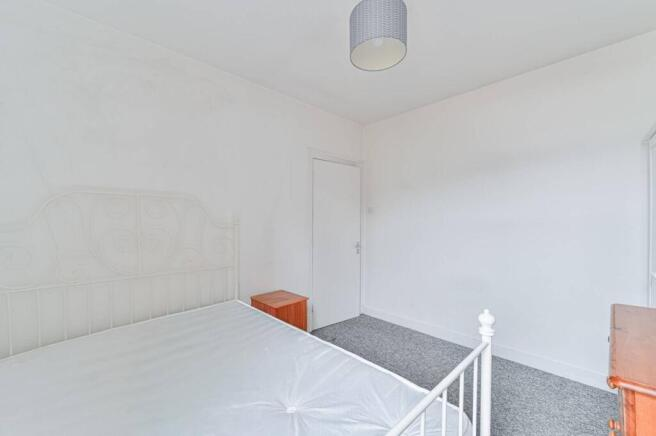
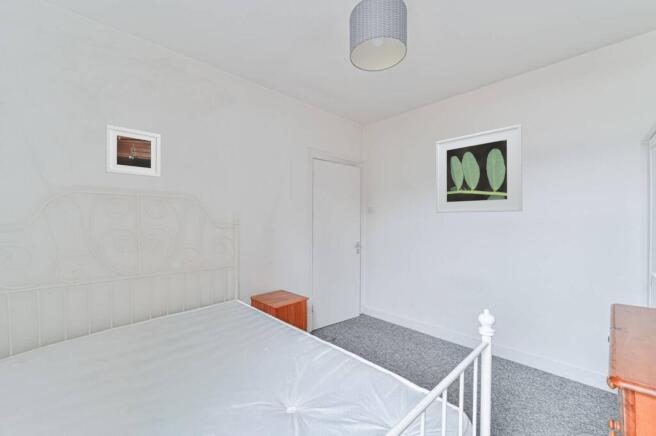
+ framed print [105,124,161,178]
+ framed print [435,123,523,214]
